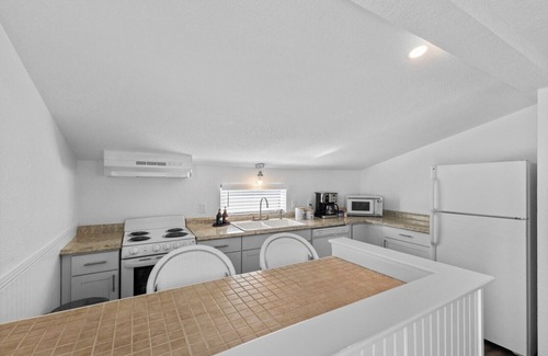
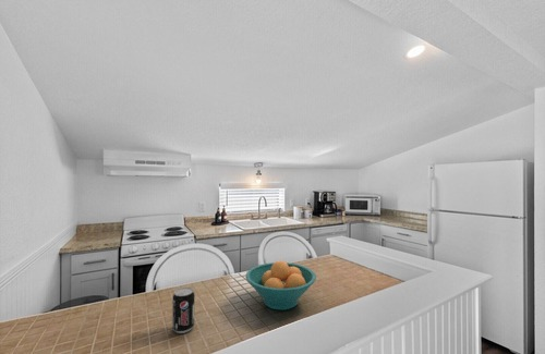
+ beverage can [171,286,195,334]
+ fruit bowl [244,259,317,312]
